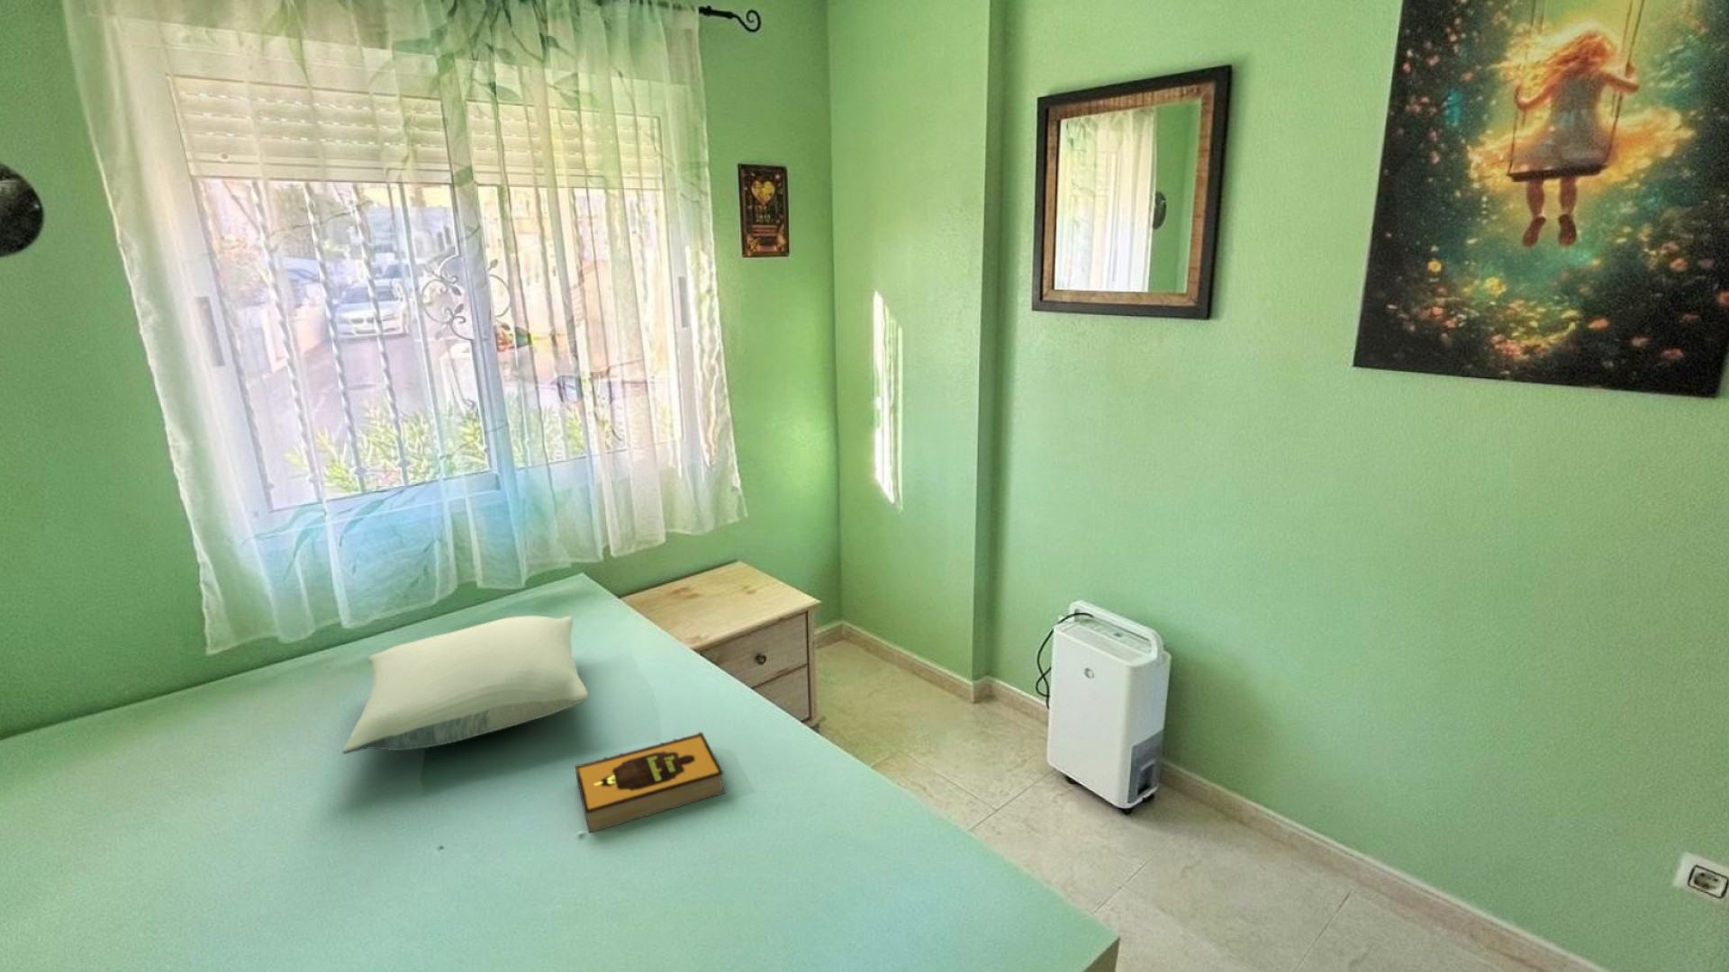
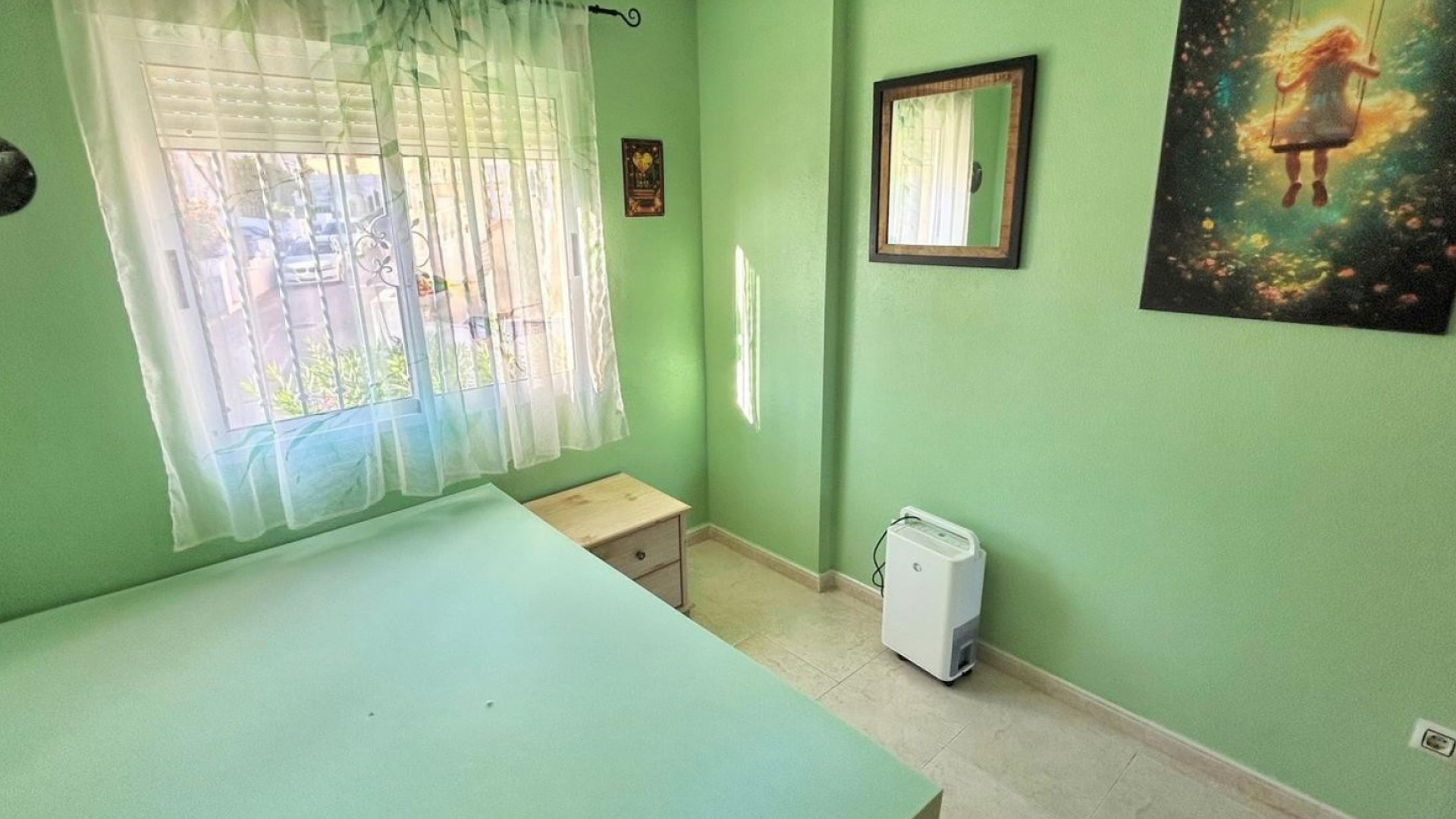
- pillow [341,616,589,755]
- hardback book [575,731,726,834]
